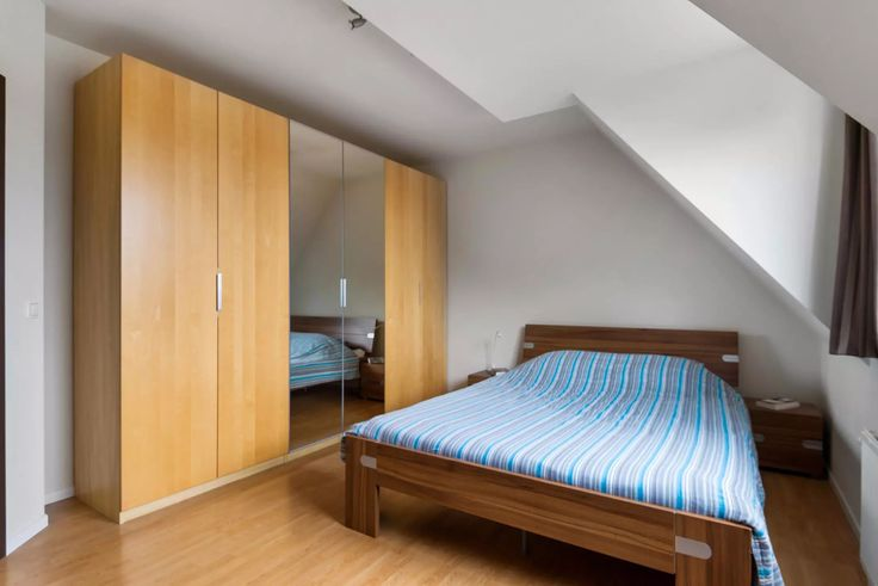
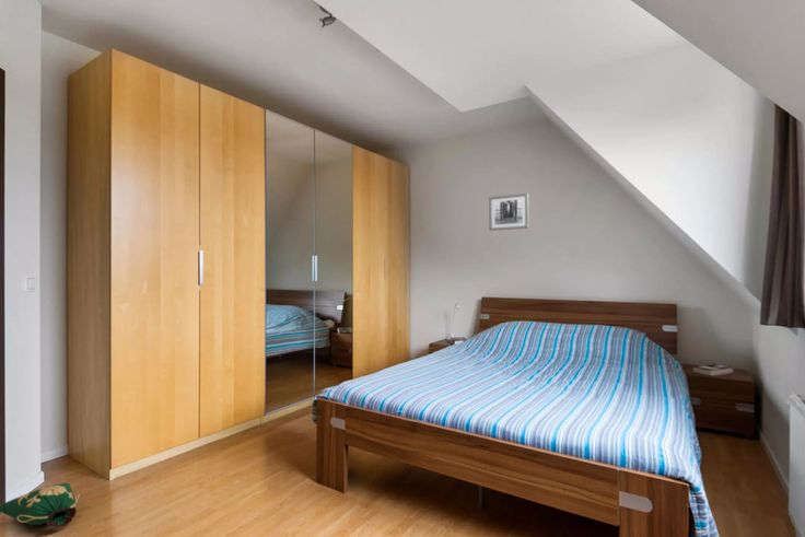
+ bag [0,481,81,528]
+ wall art [488,191,530,232]
